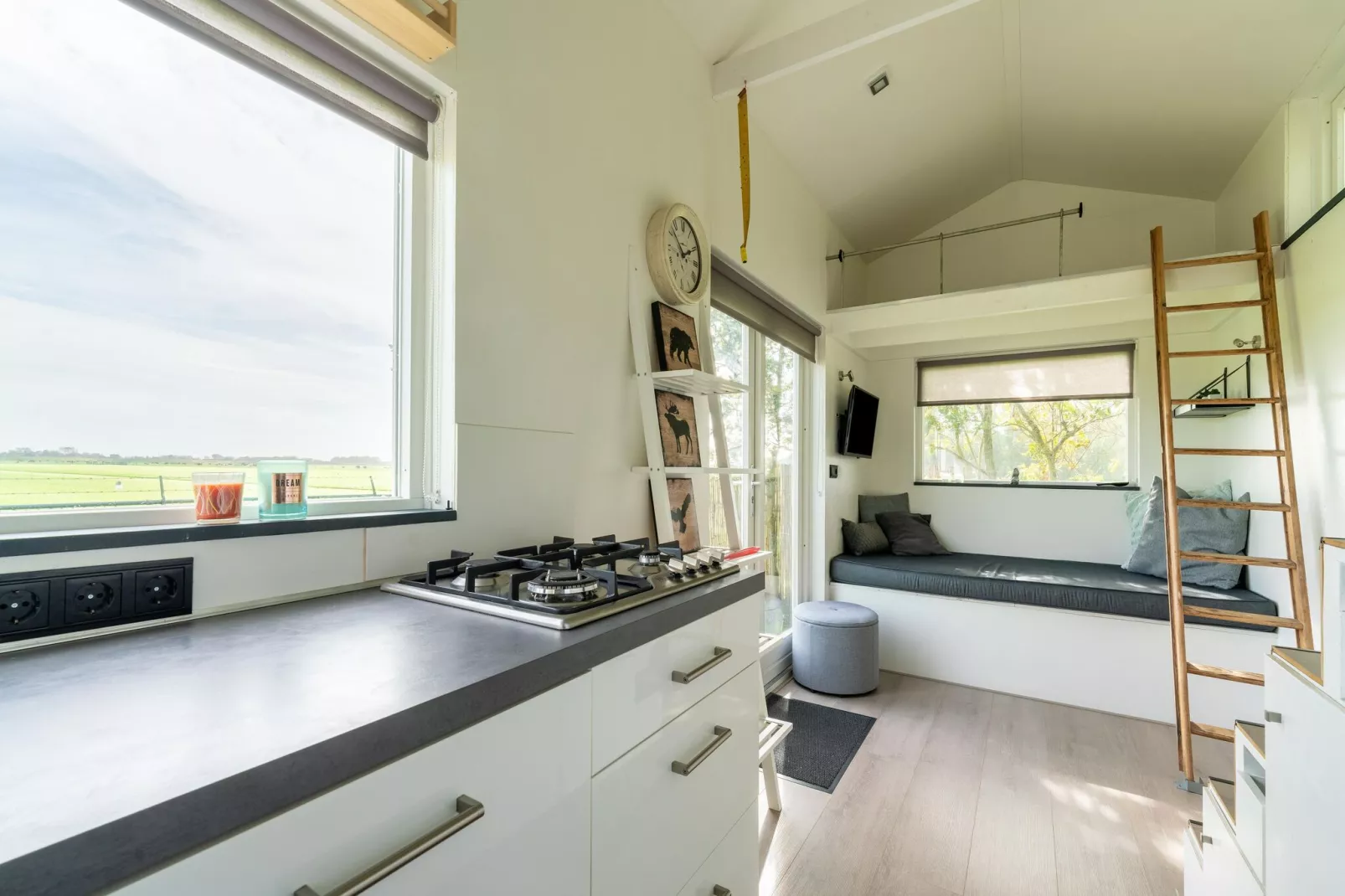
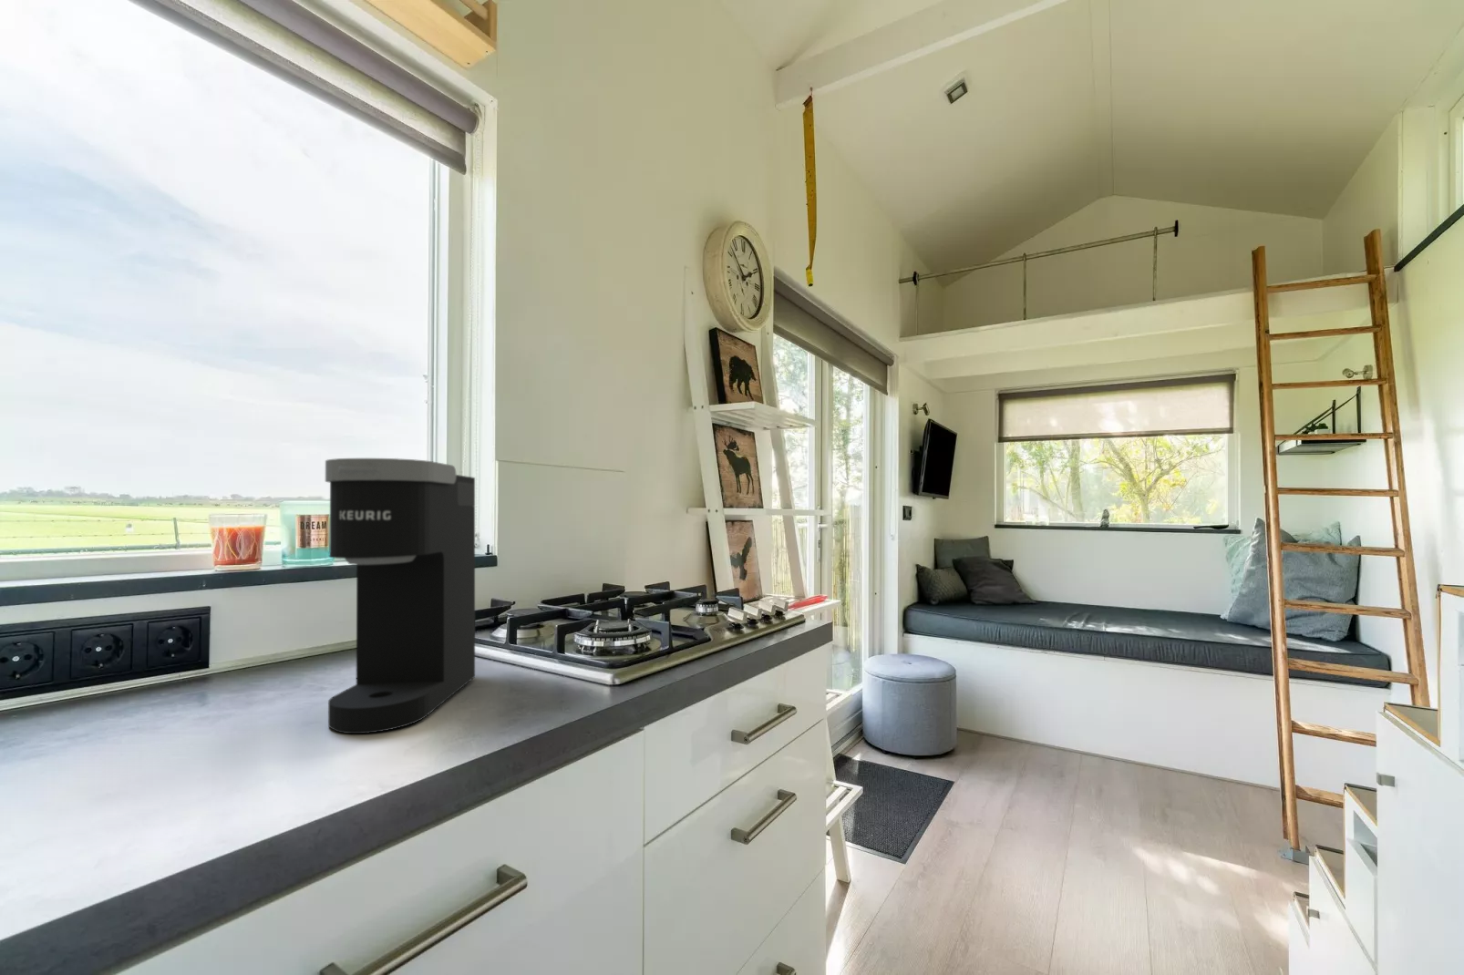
+ coffee maker [324,457,476,735]
